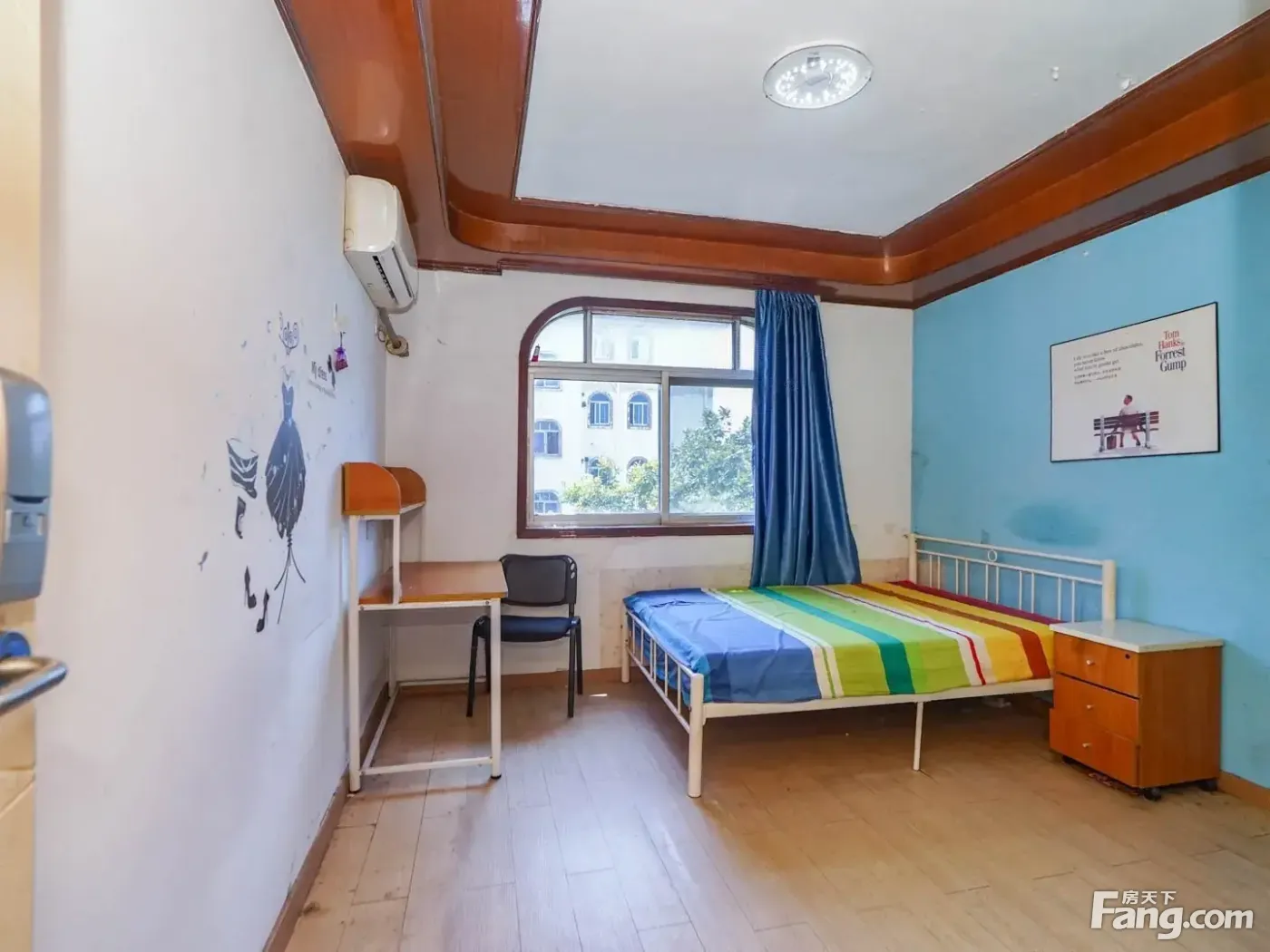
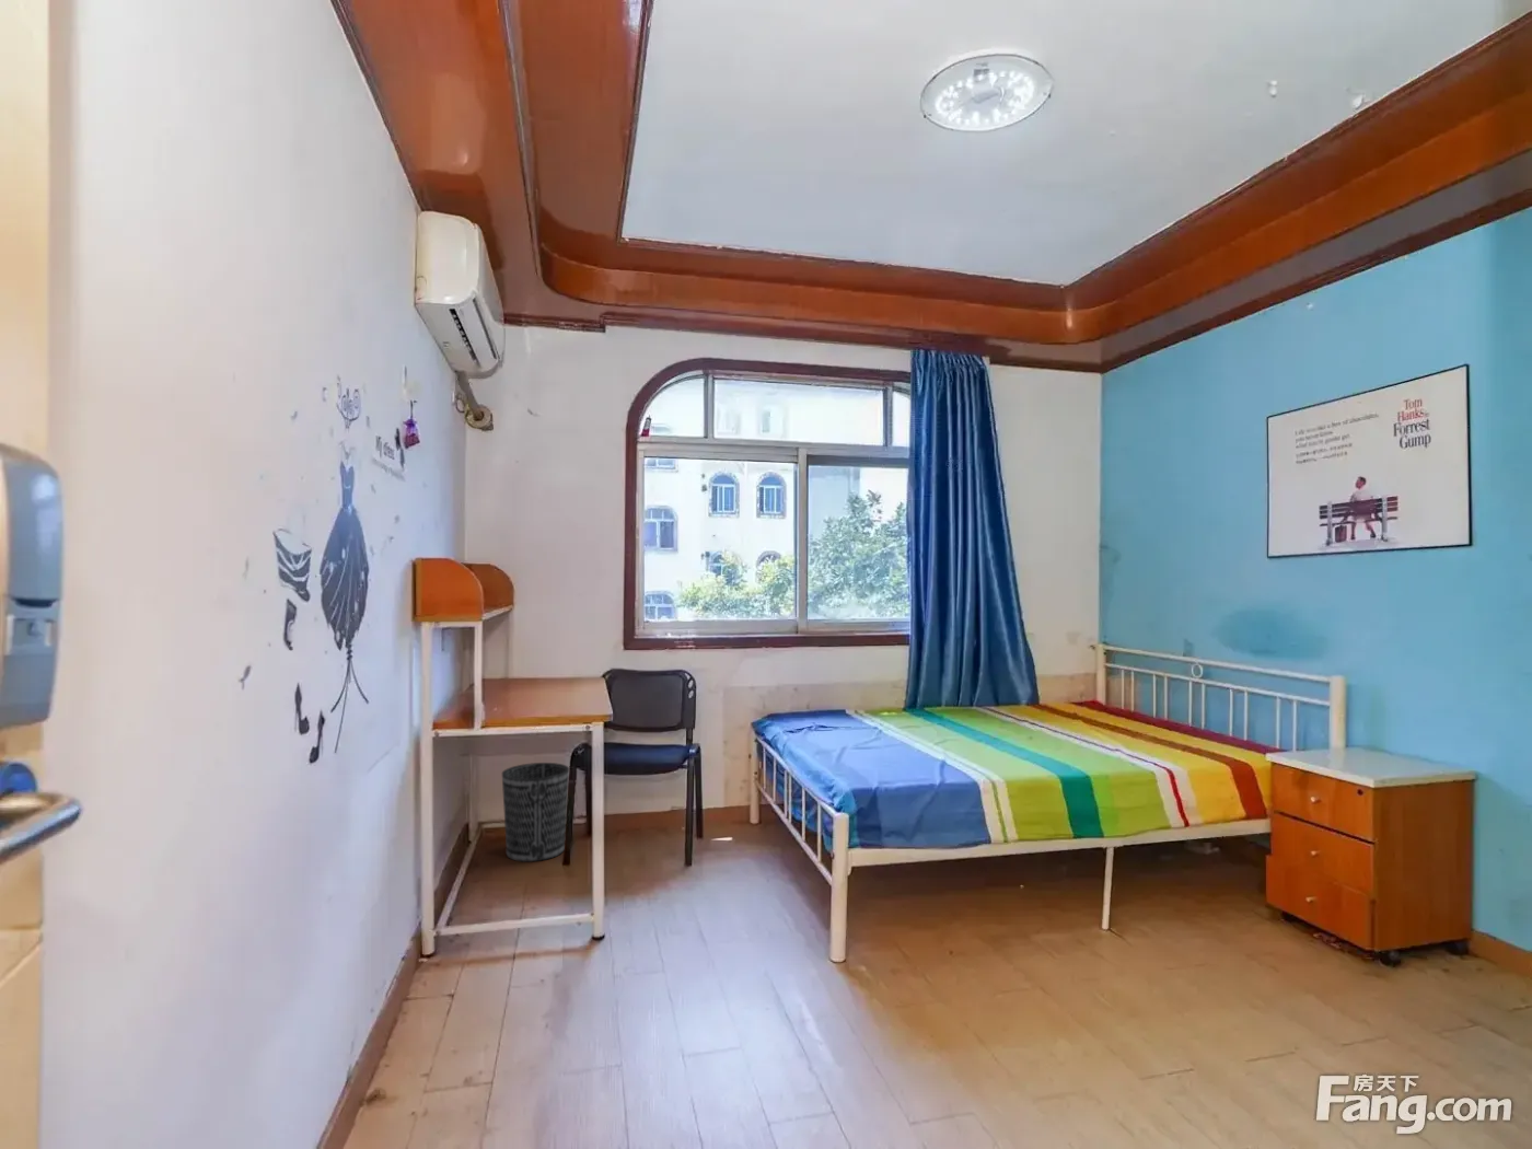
+ wastebasket [501,762,571,863]
